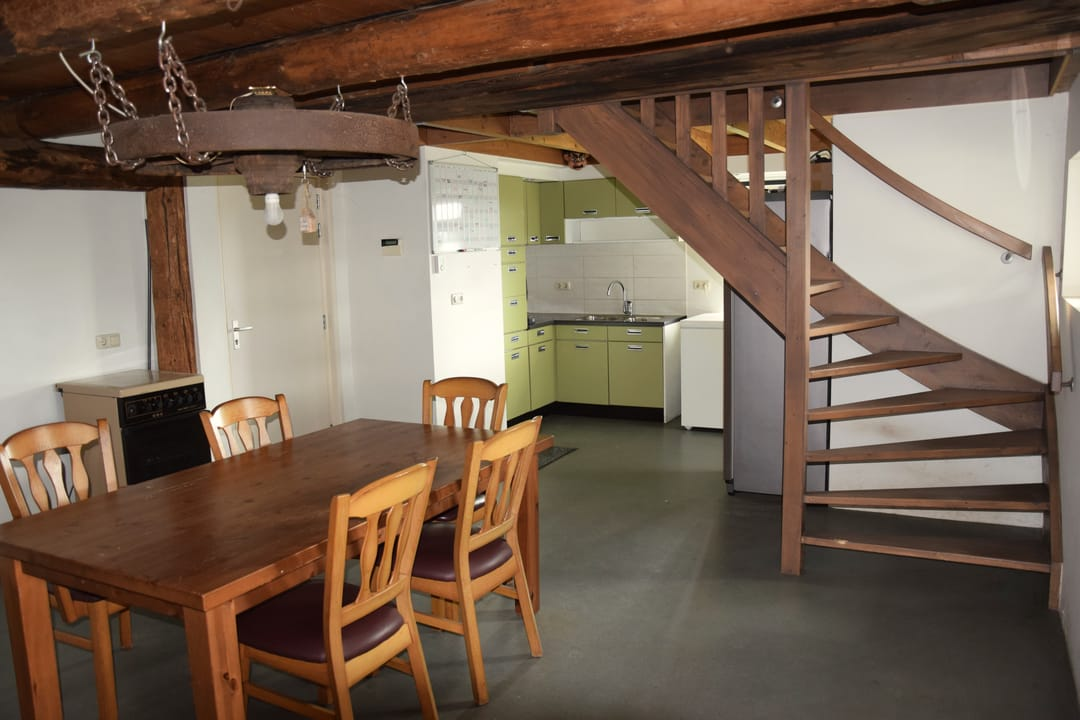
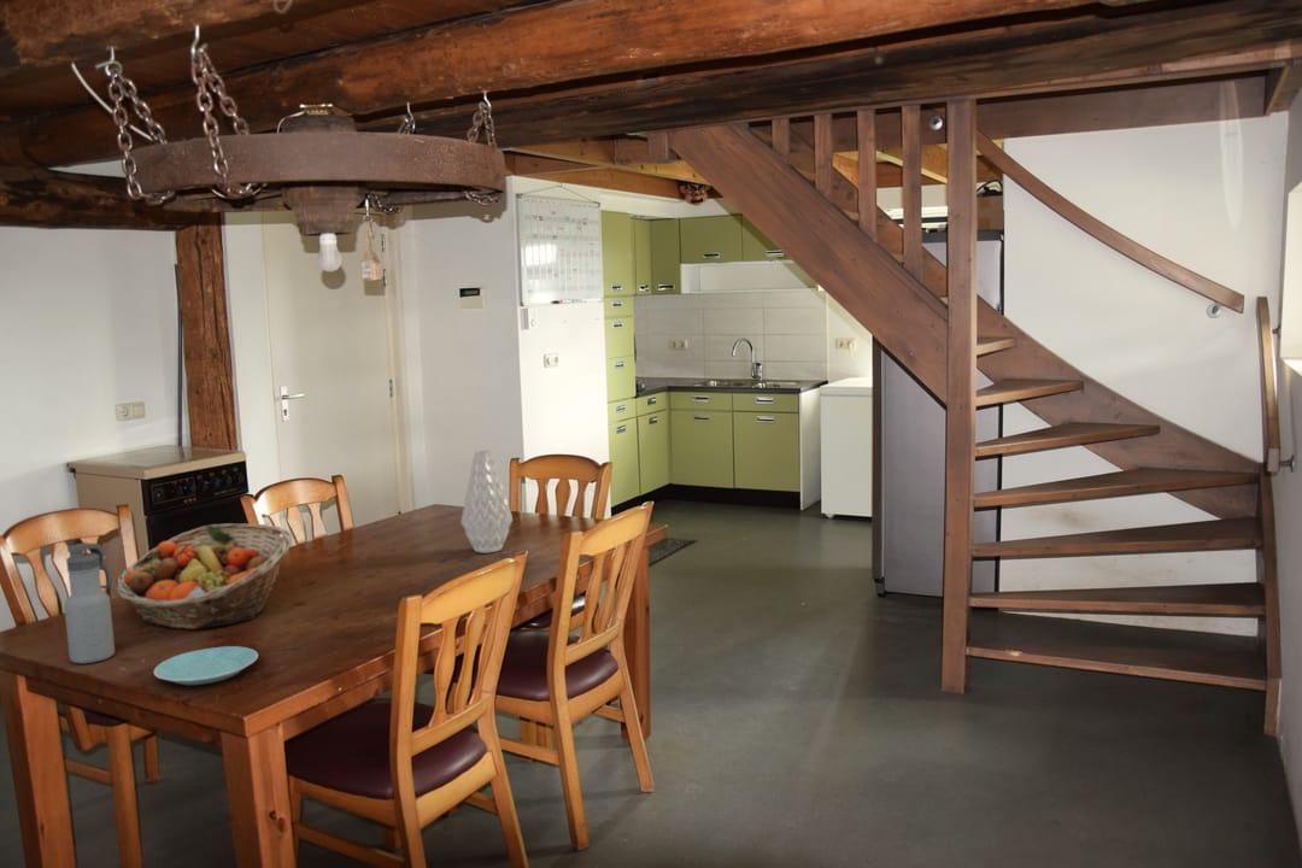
+ plate [152,645,259,686]
+ fruit basket [116,522,293,631]
+ vase [459,448,514,555]
+ water bottle [63,541,116,664]
